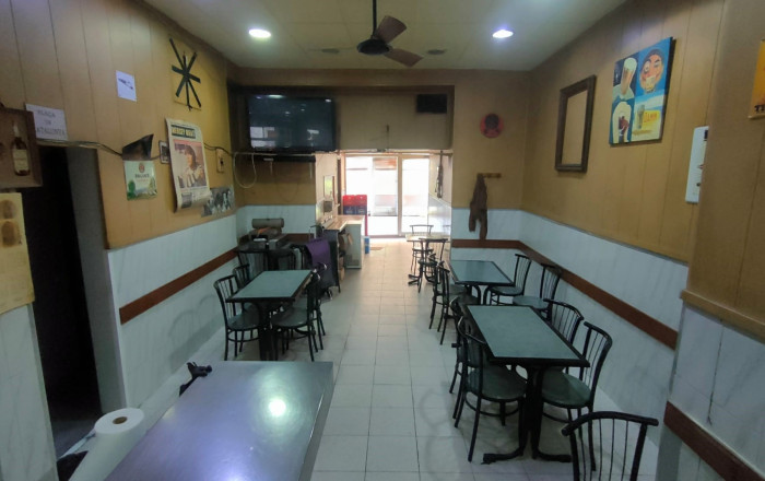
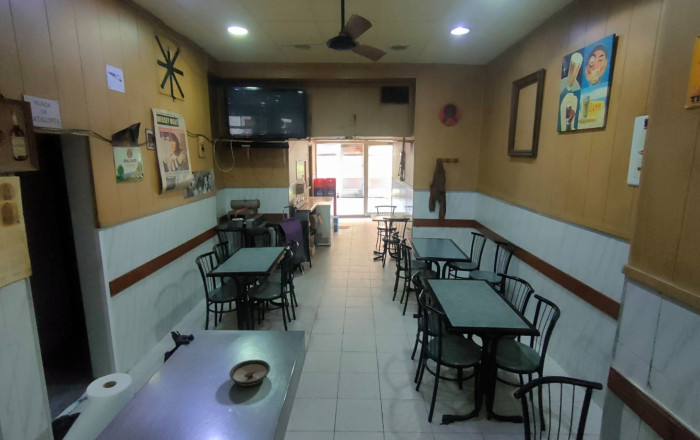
+ saucer [228,359,271,387]
